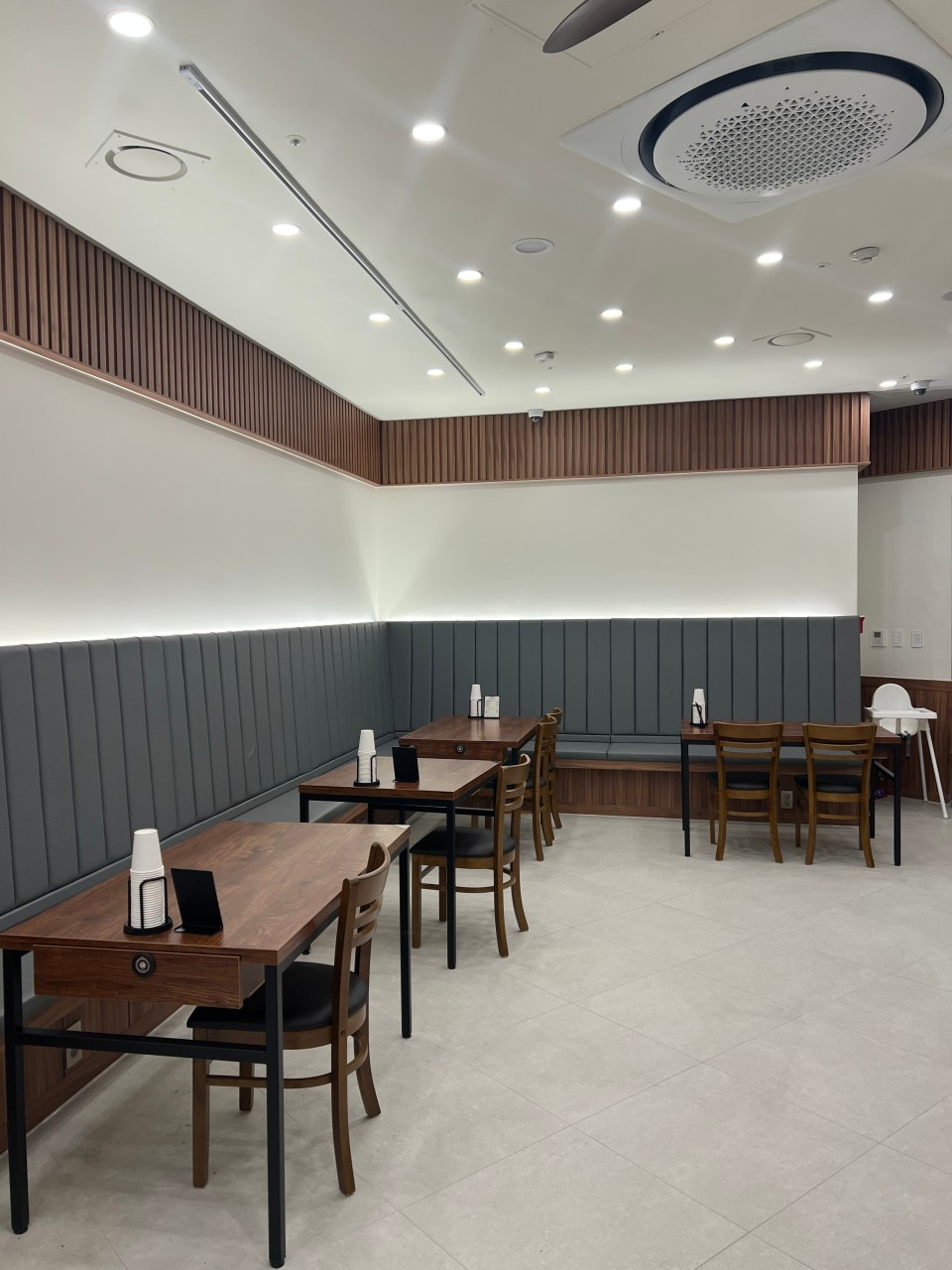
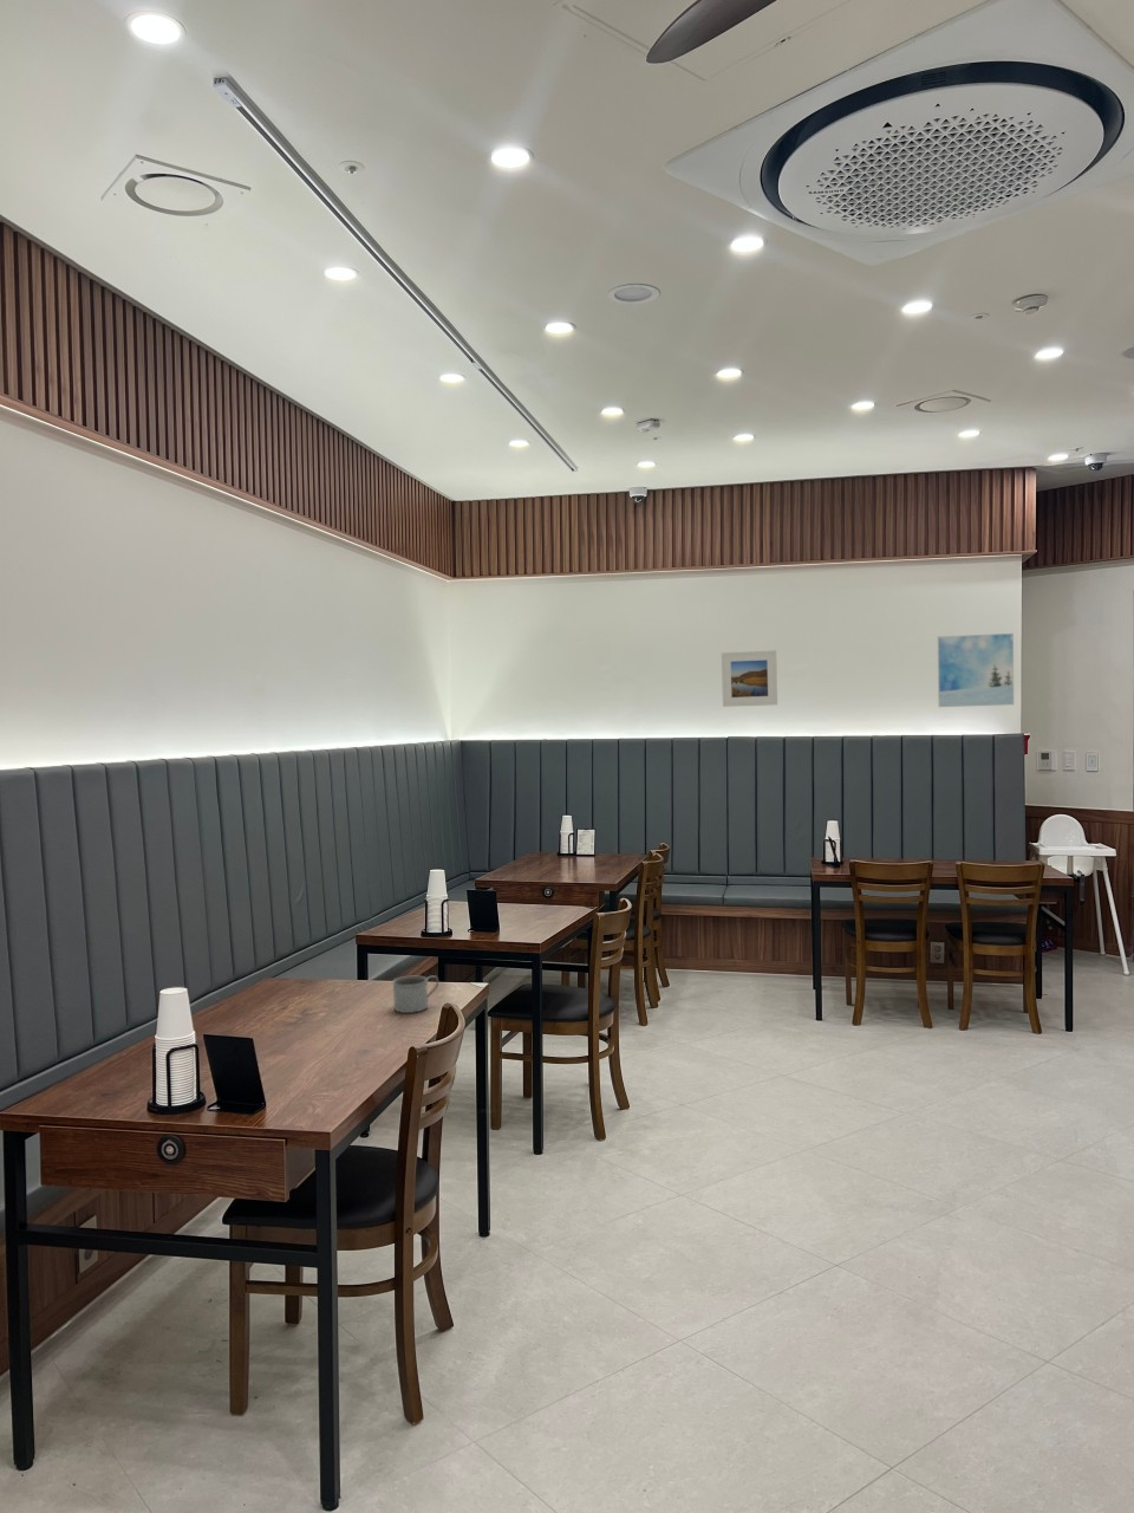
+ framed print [721,649,779,708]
+ mug [391,975,440,1014]
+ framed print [936,633,1015,708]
